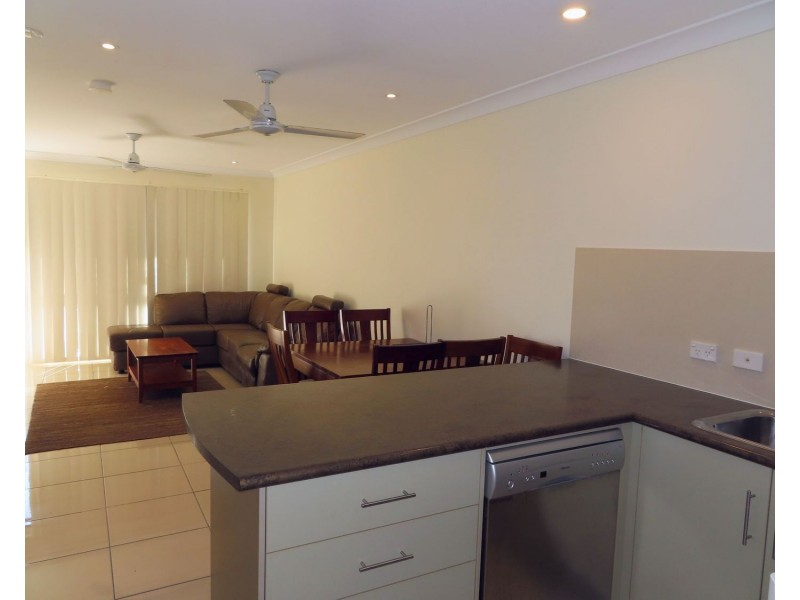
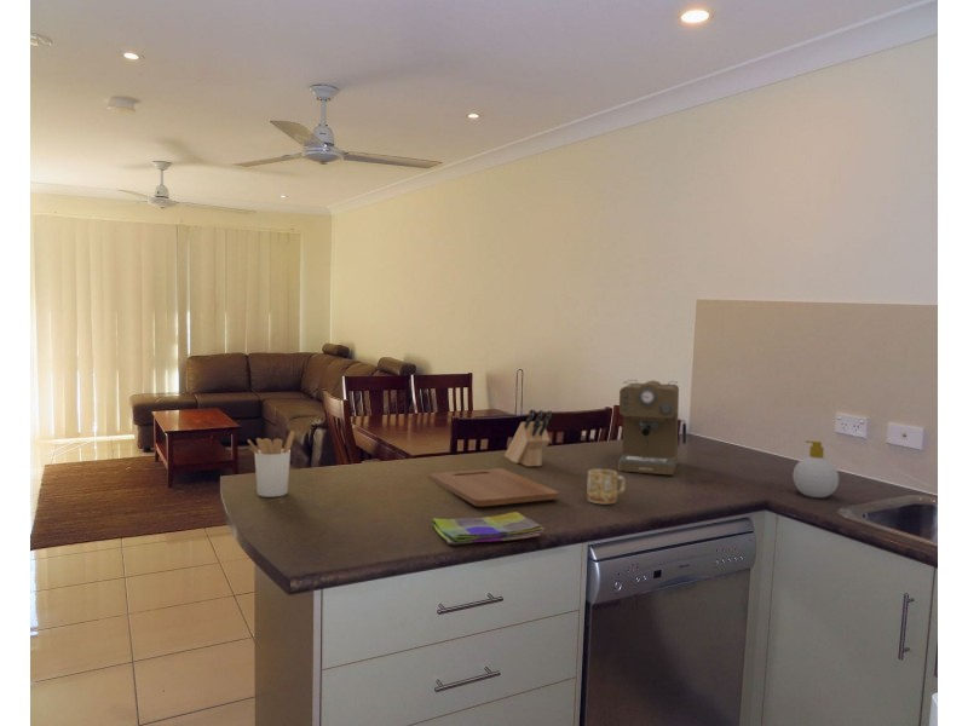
+ mug [587,468,627,505]
+ utensil holder [247,430,295,499]
+ cutting board [428,467,559,507]
+ soap bottle [791,439,841,499]
+ knife block [503,409,553,467]
+ dish towel [431,511,546,546]
+ coffee maker [617,379,687,476]
